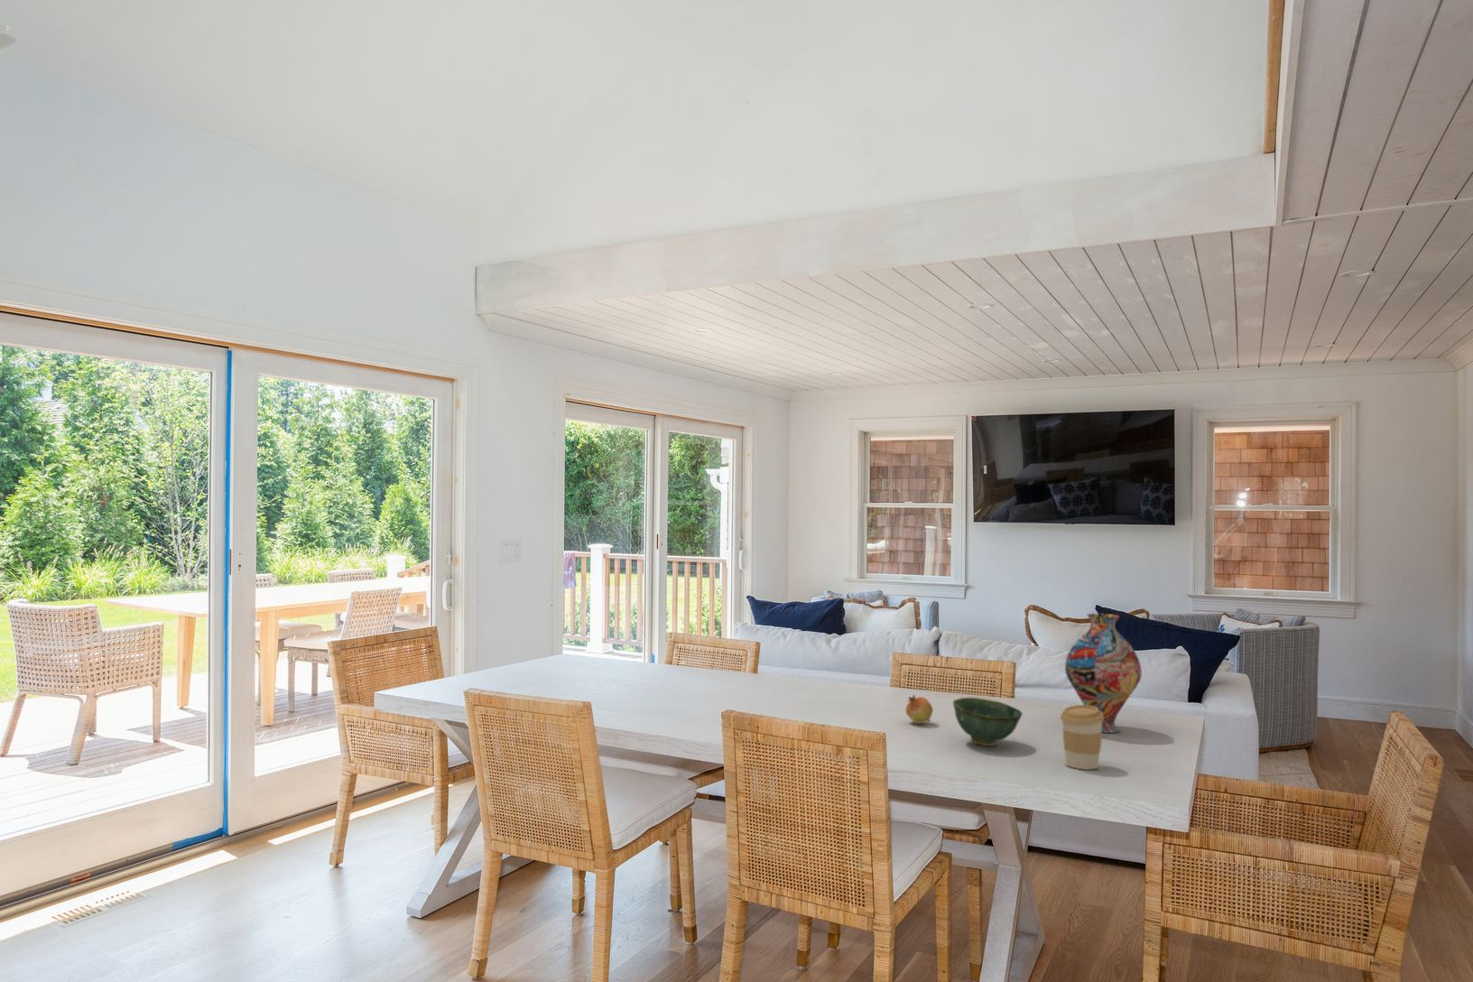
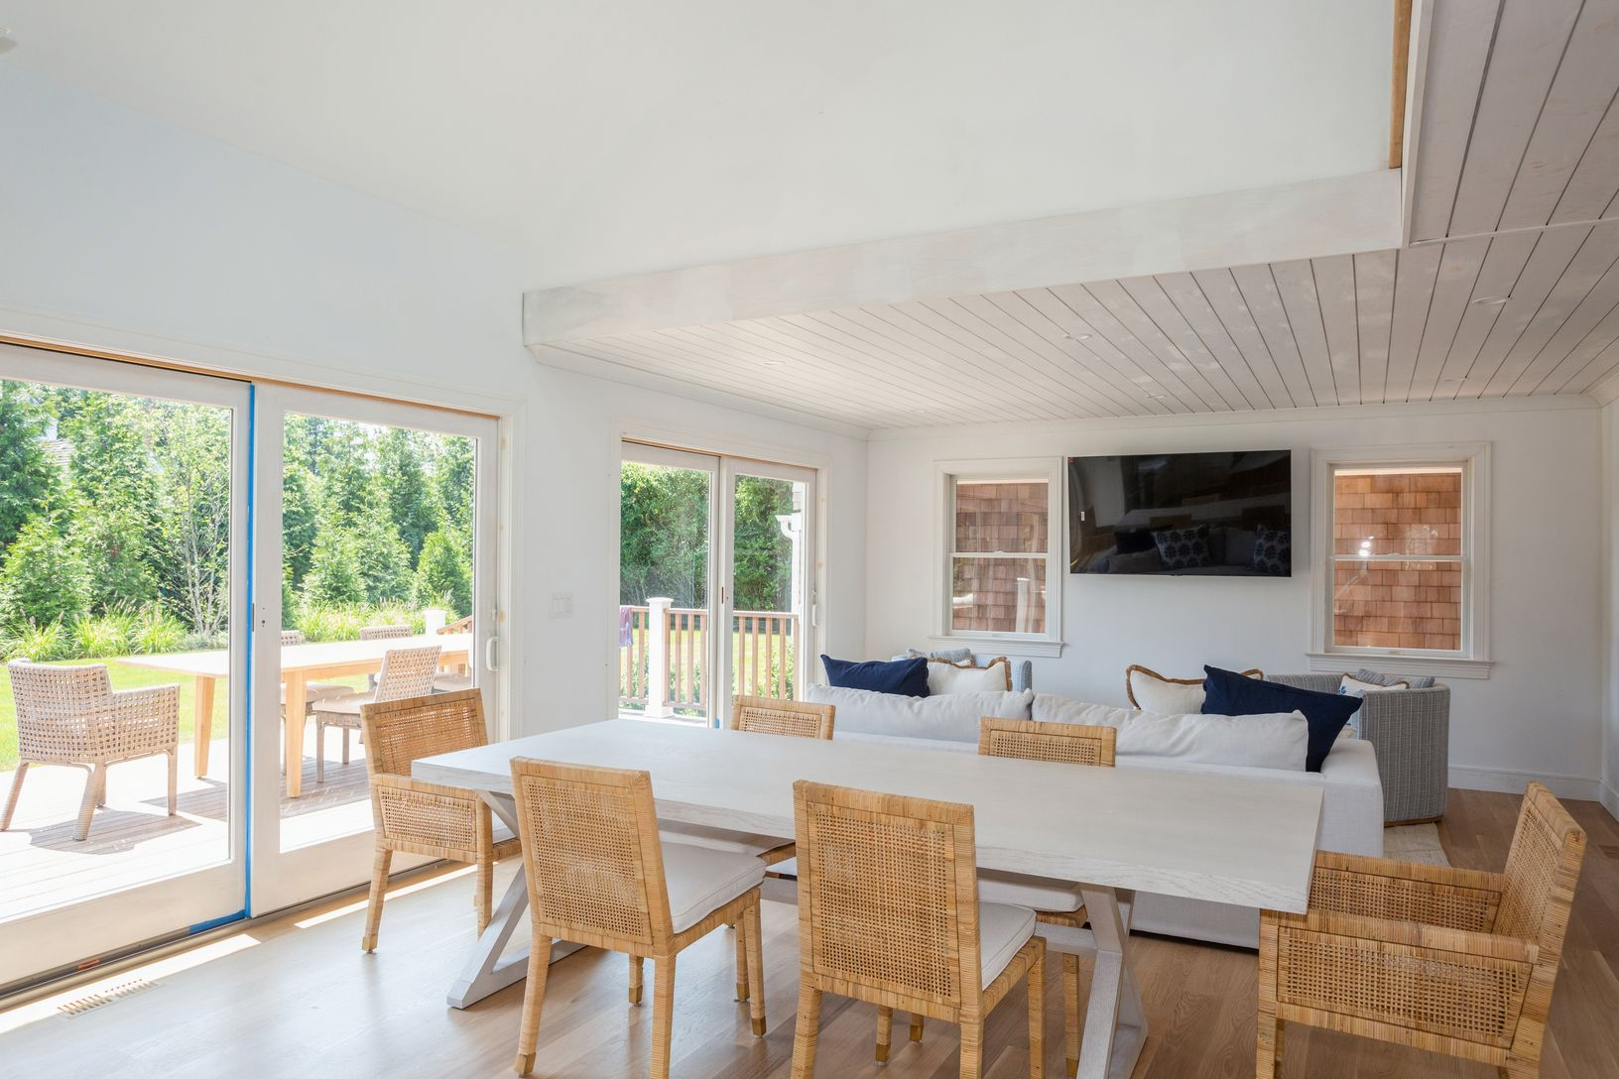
- vase [1064,613,1143,734]
- coffee cup [1060,704,1104,770]
- bowl [952,697,1024,746]
- fruit [904,693,934,724]
